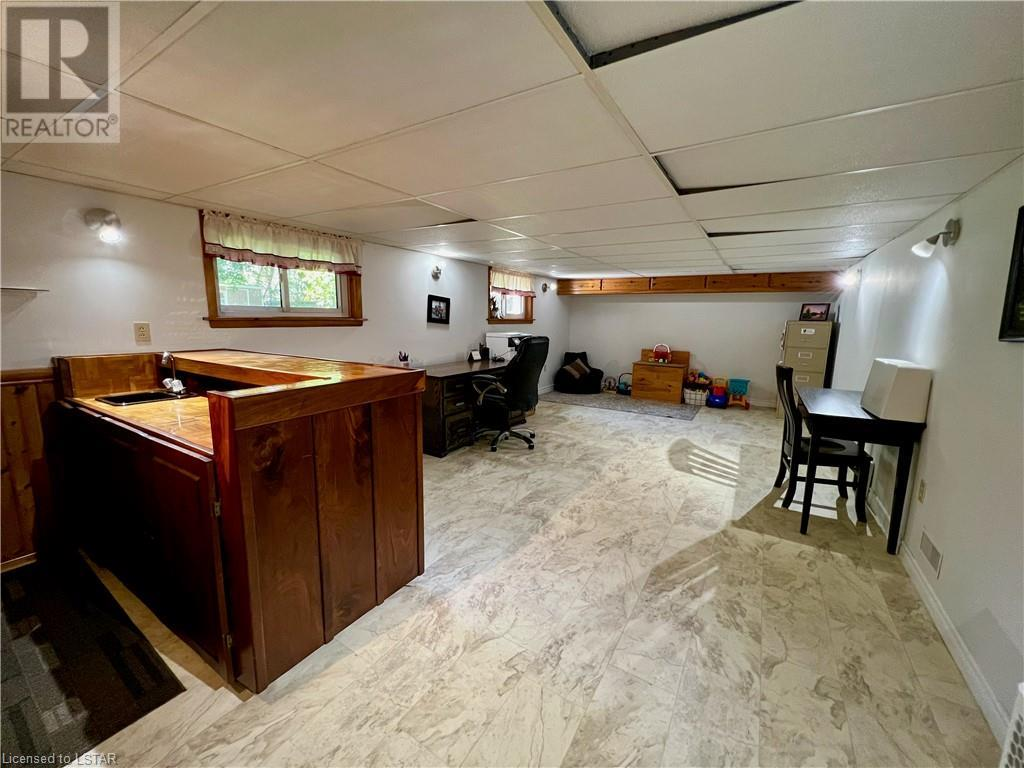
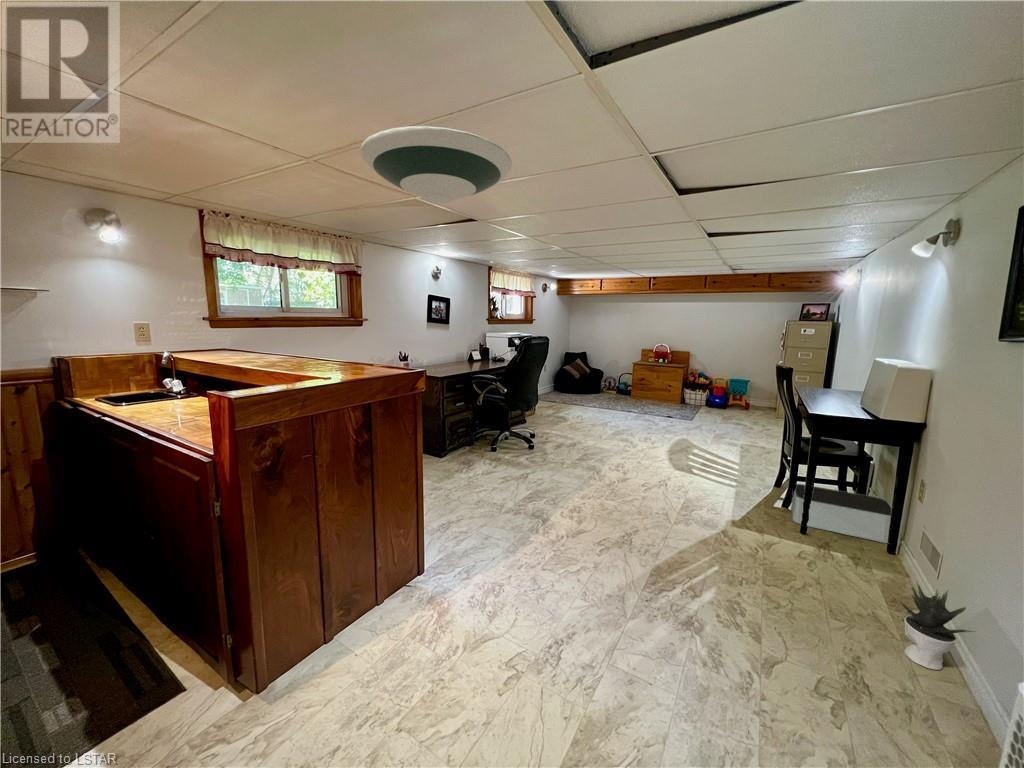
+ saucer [360,125,513,205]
+ potted plant [897,579,977,671]
+ storage bin [790,483,892,544]
